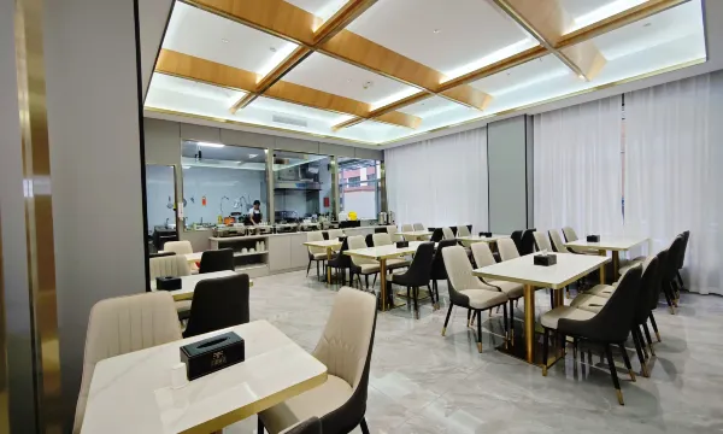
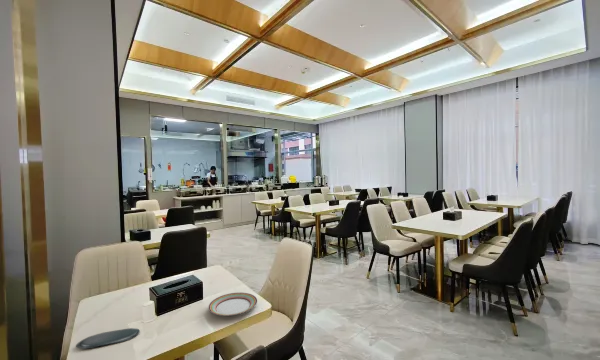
+ plate [208,292,258,317]
+ oval tray [75,327,141,350]
